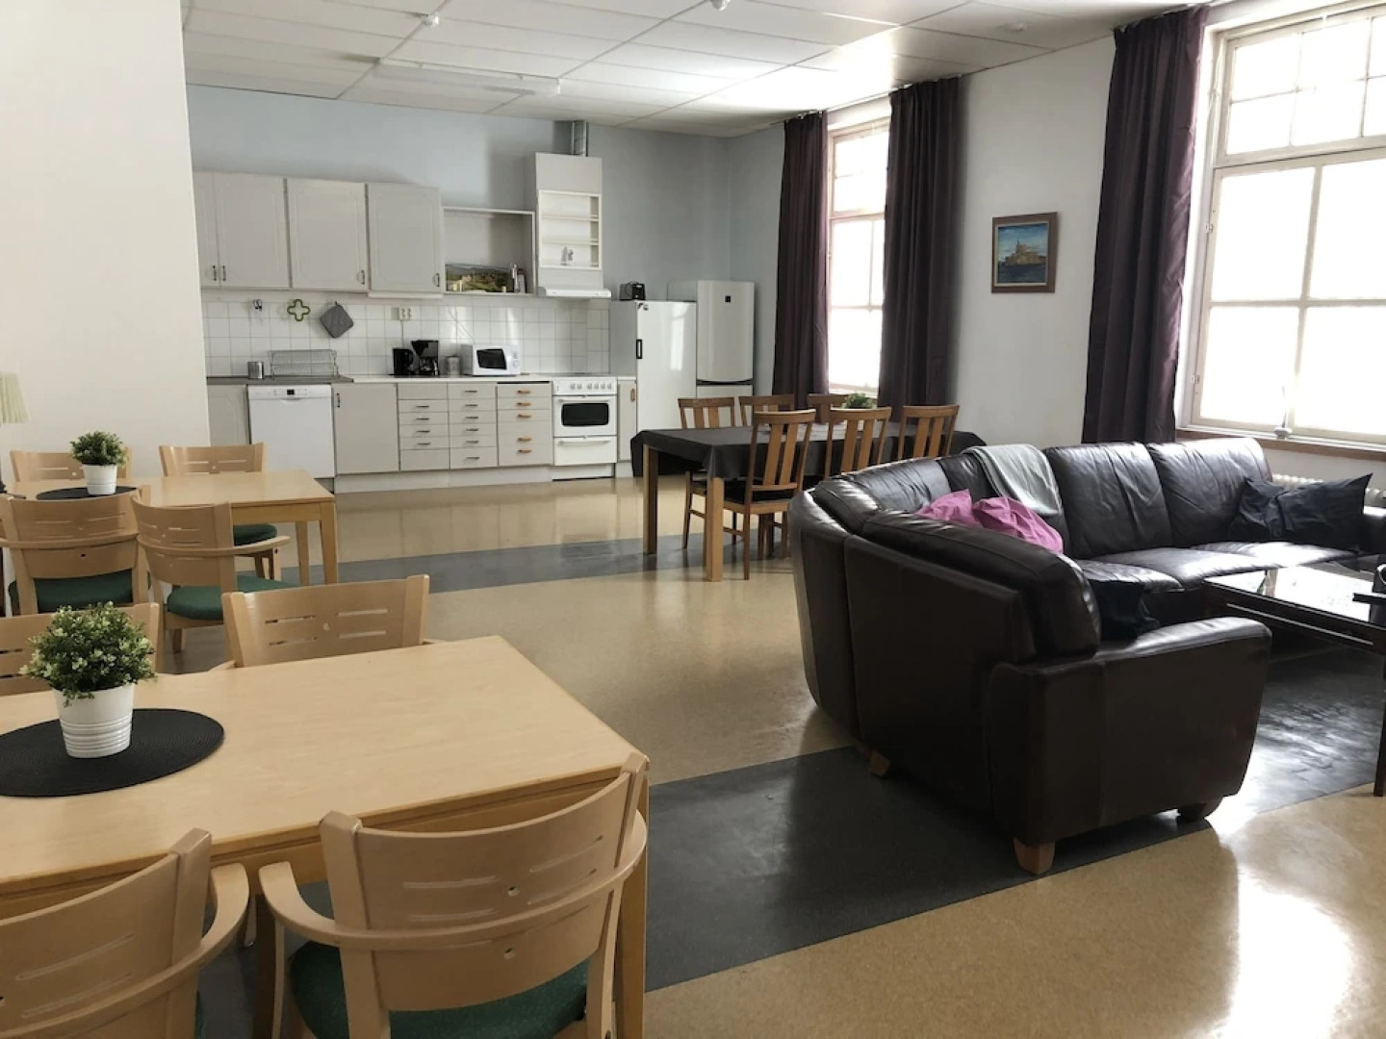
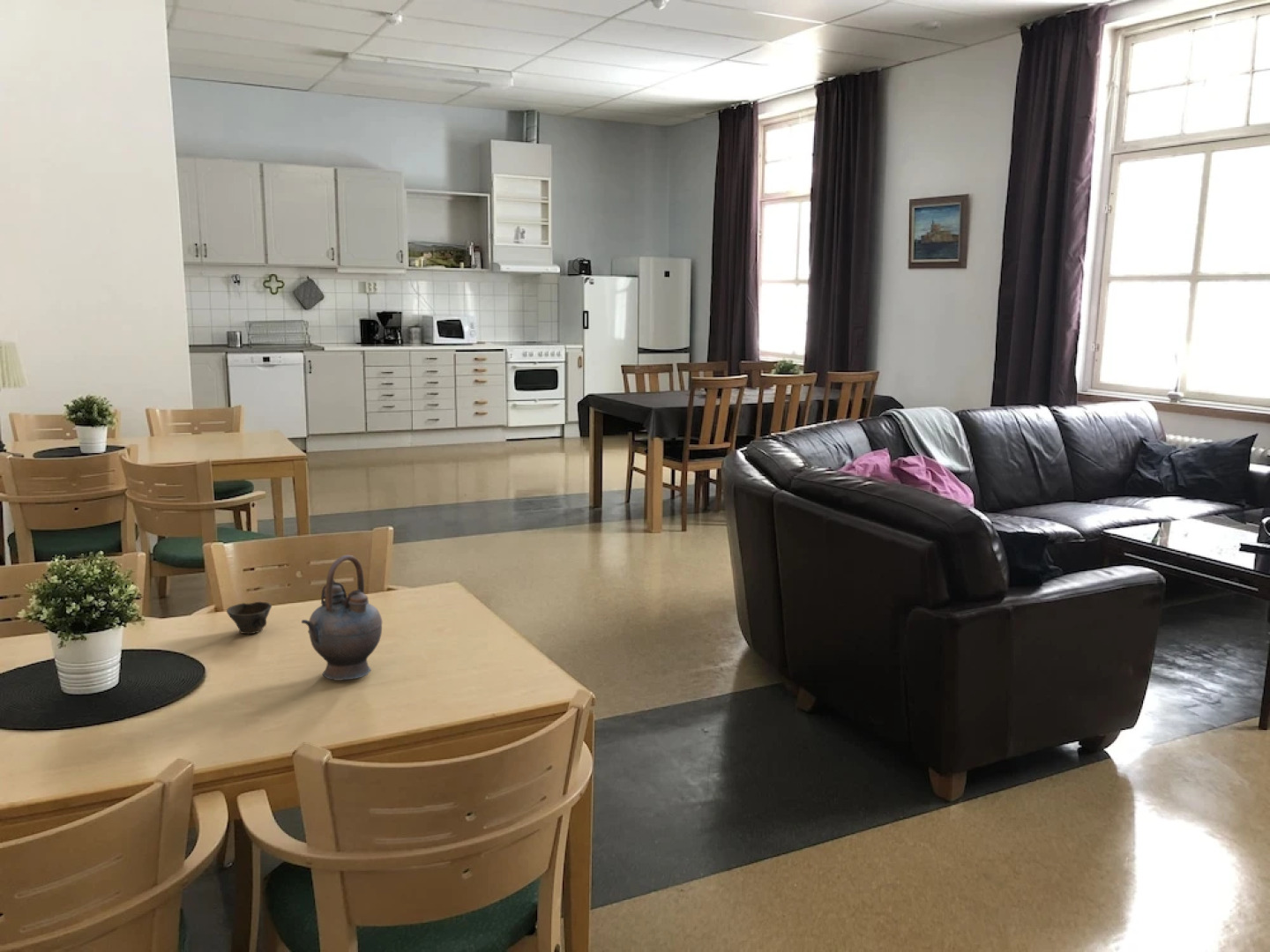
+ cup [226,601,273,635]
+ teapot [301,554,383,681]
